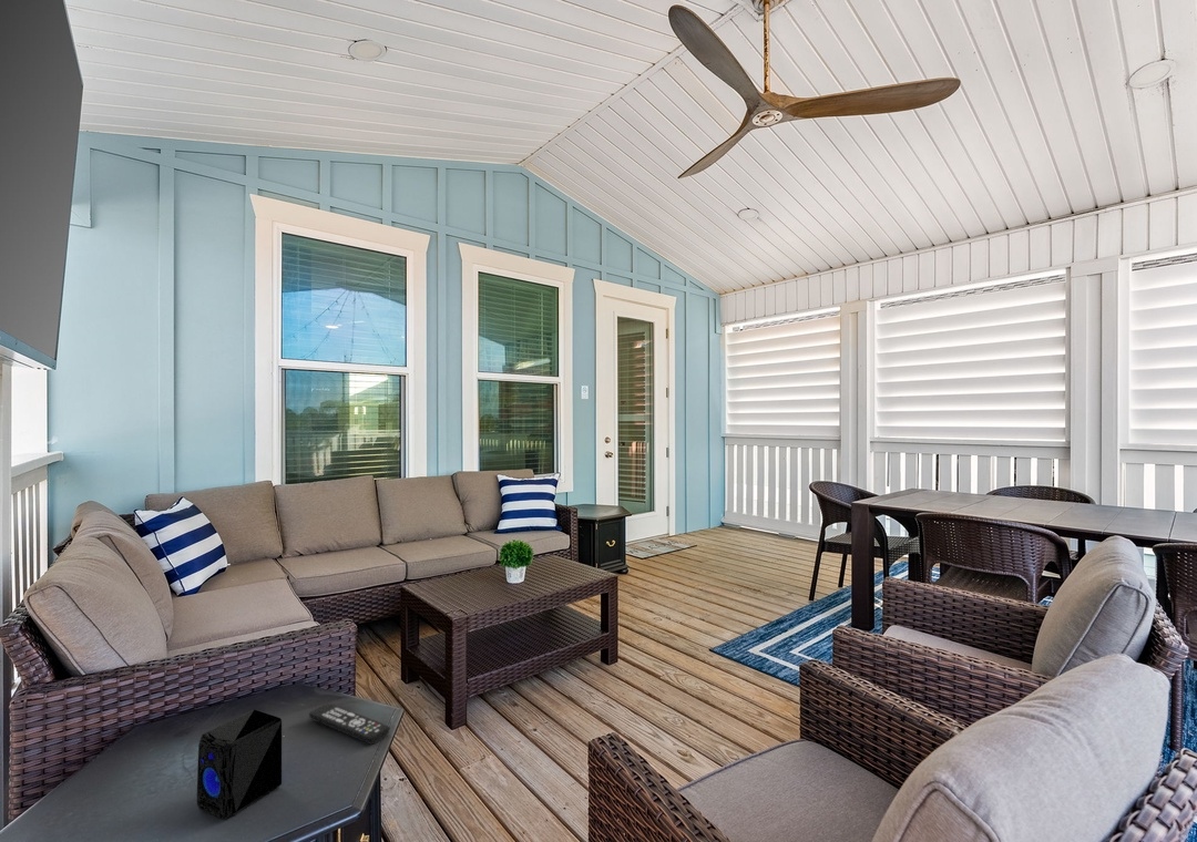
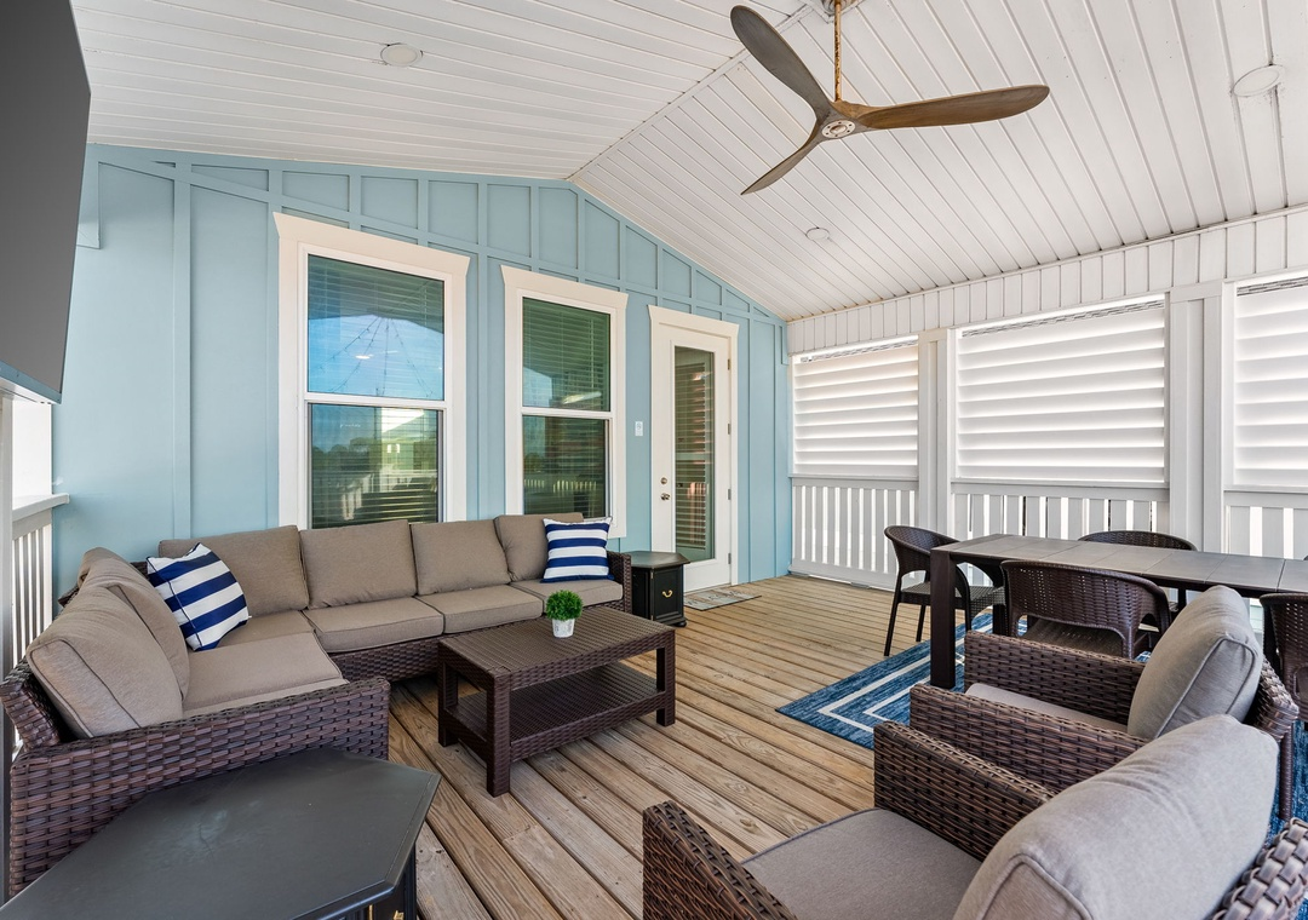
- speaker [196,708,283,820]
- remote control [308,702,391,746]
